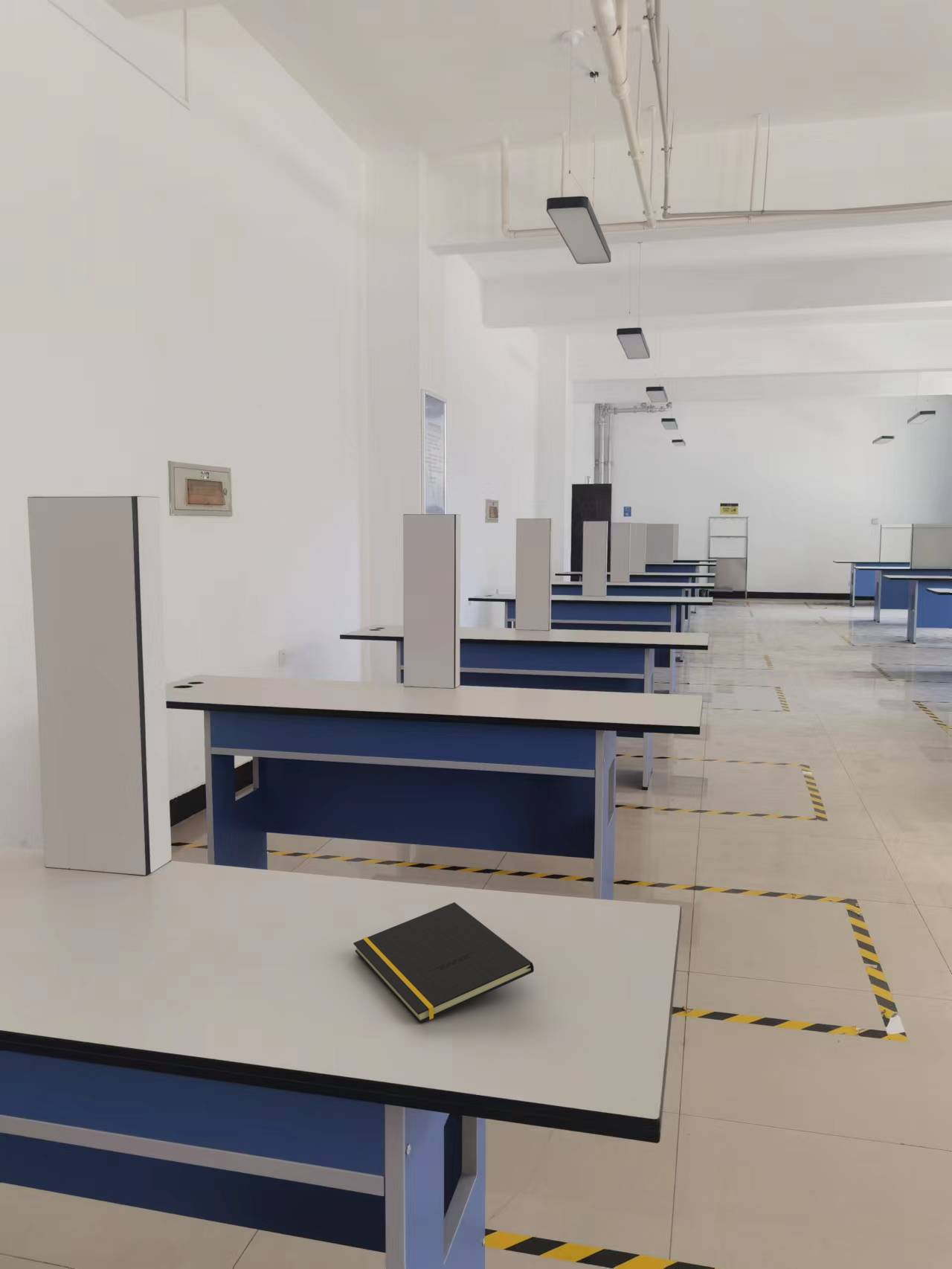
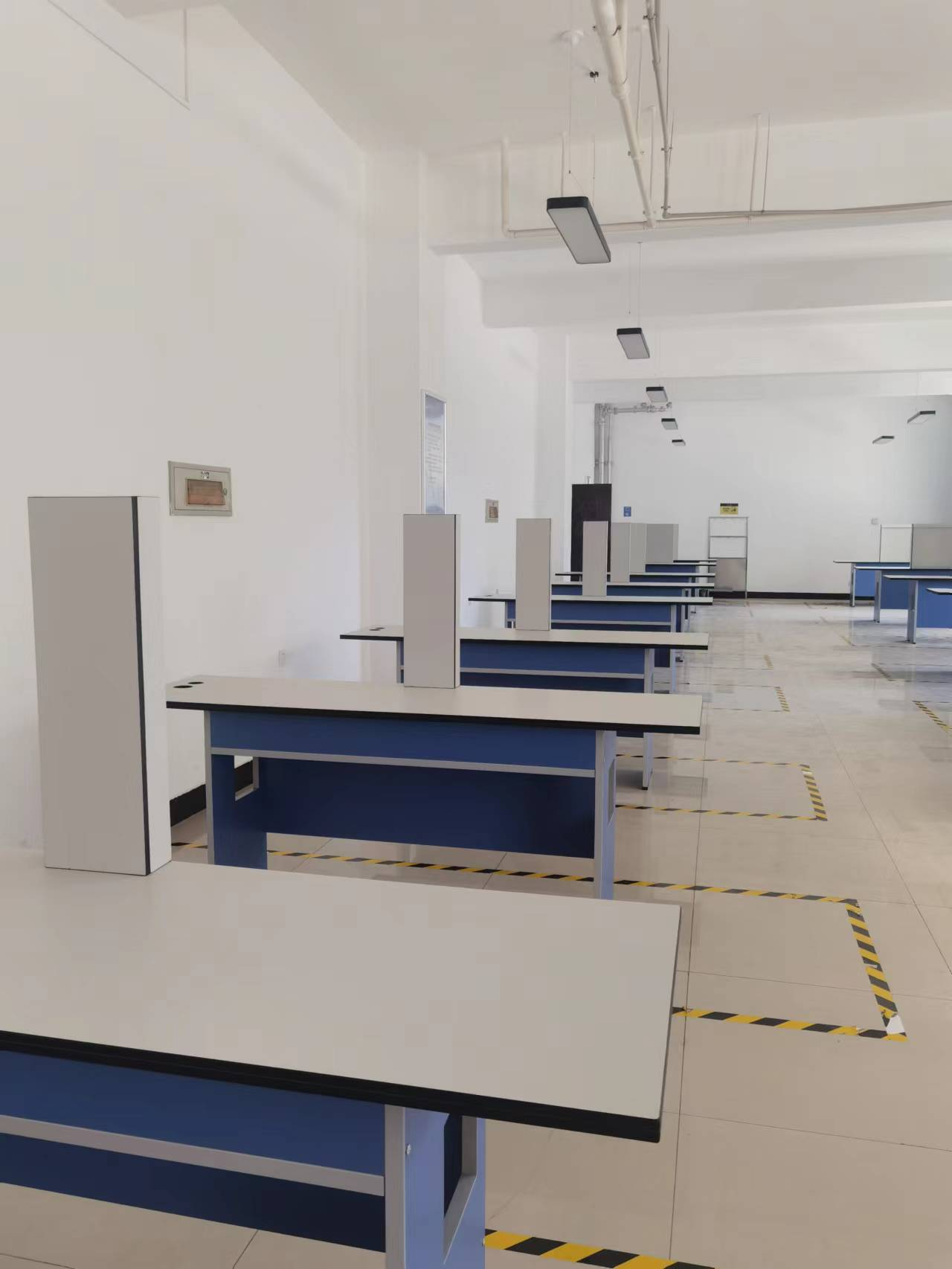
- notepad [353,902,535,1024]
